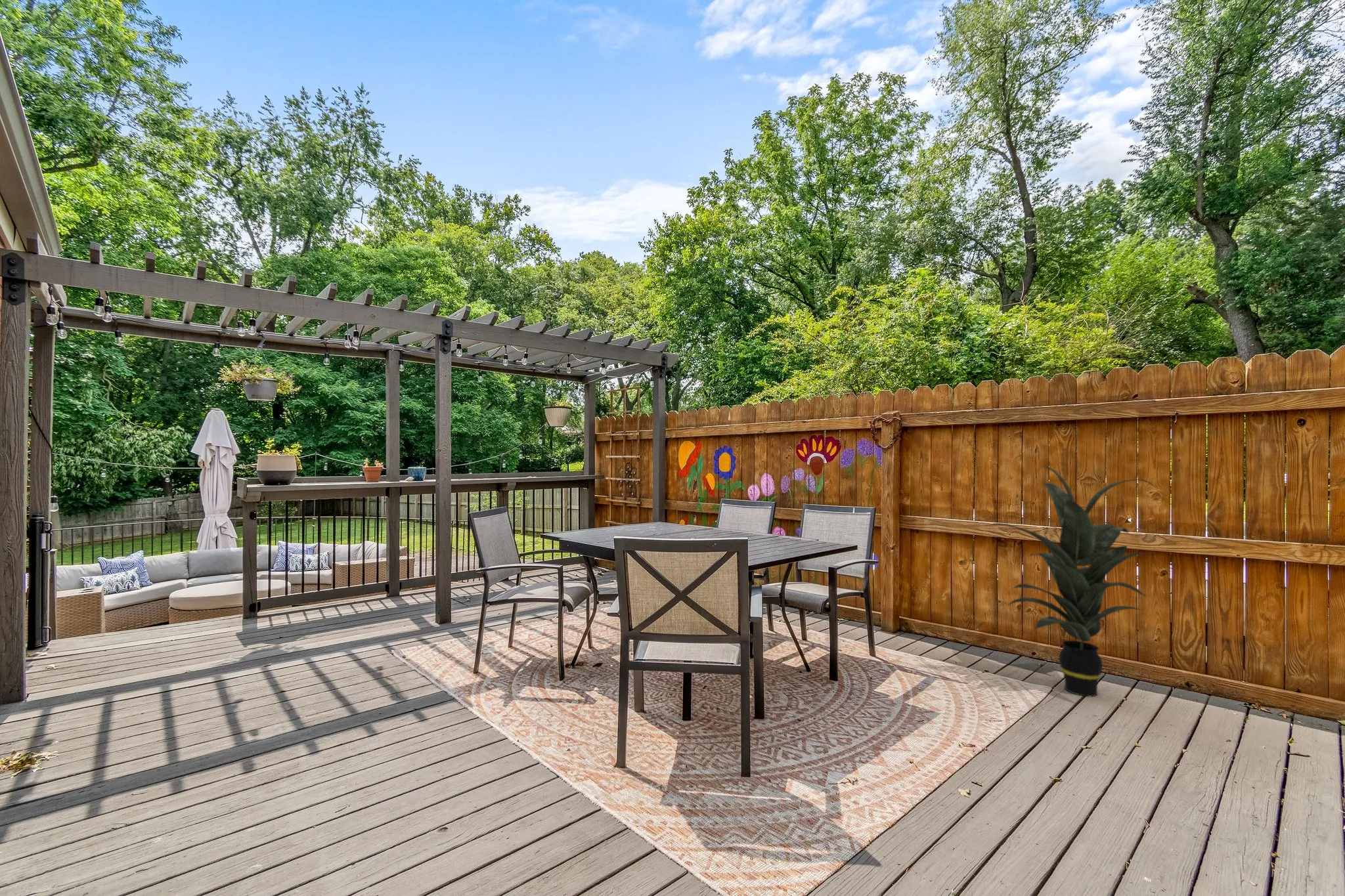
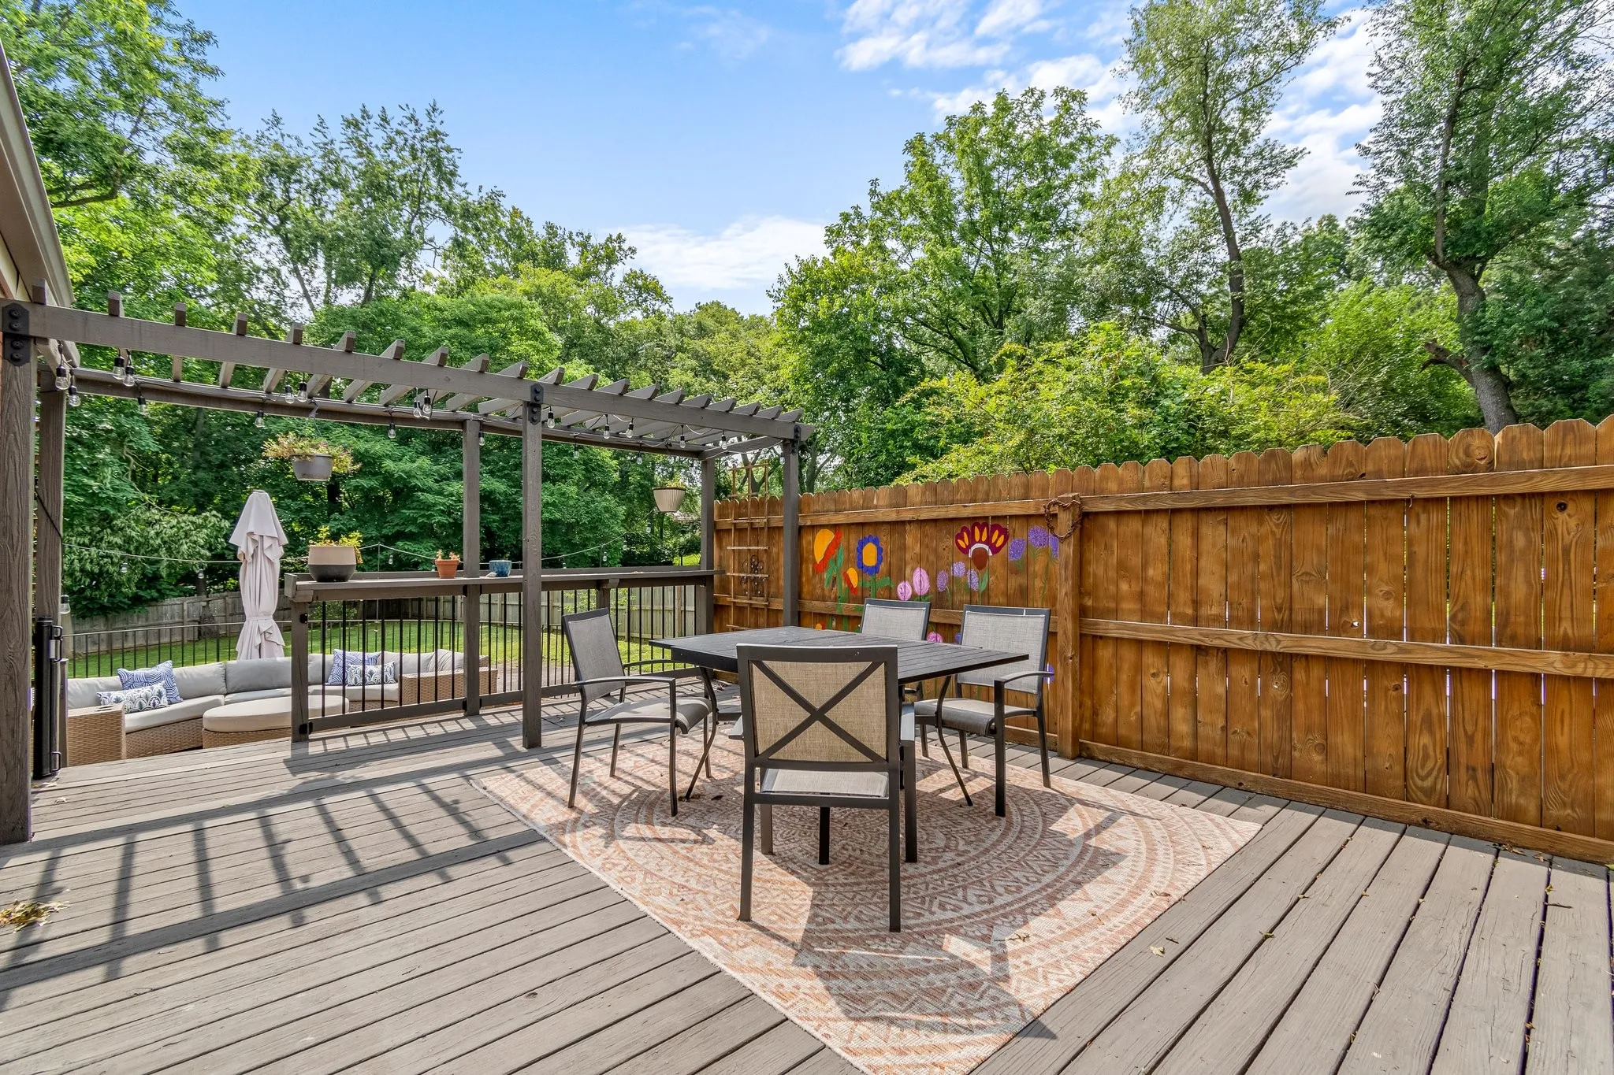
- indoor plant [987,465,1154,697]
